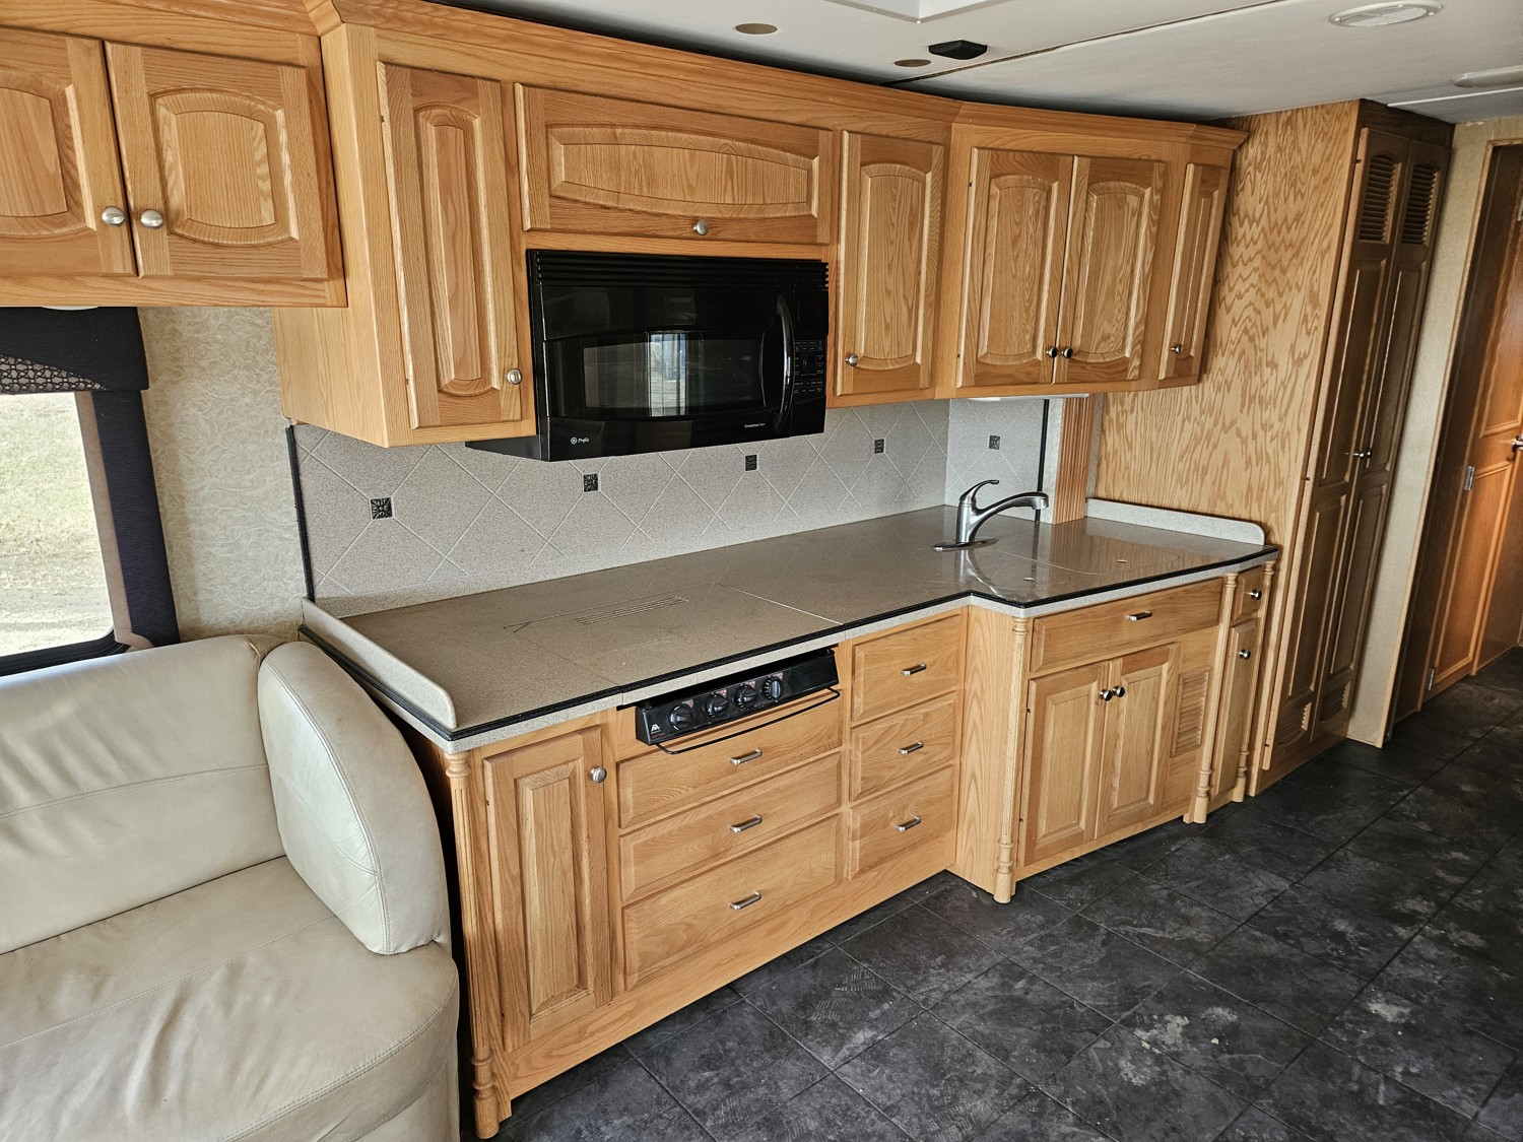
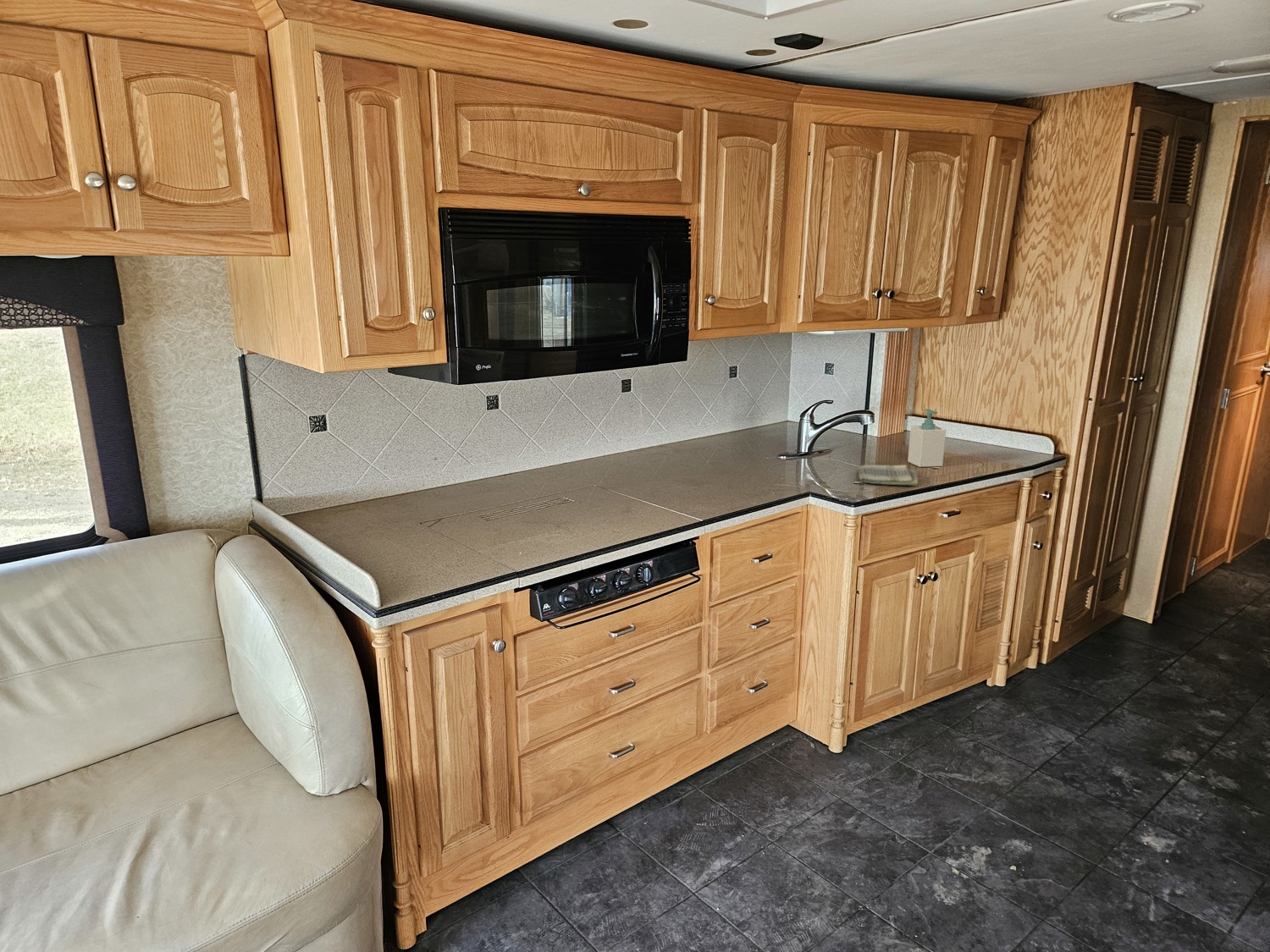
+ soap bottle [907,408,947,468]
+ dish towel [858,465,919,487]
